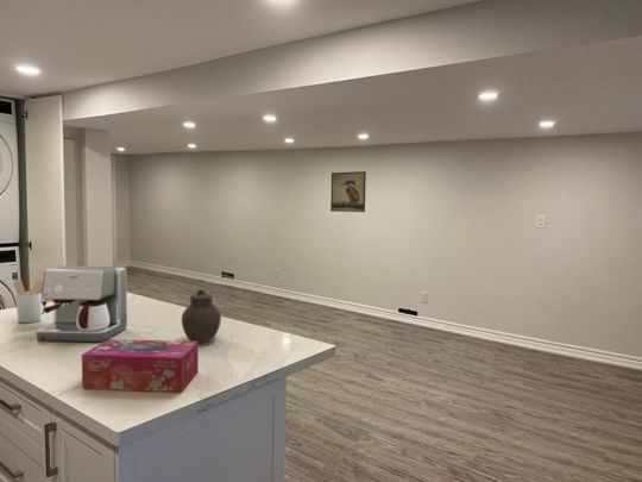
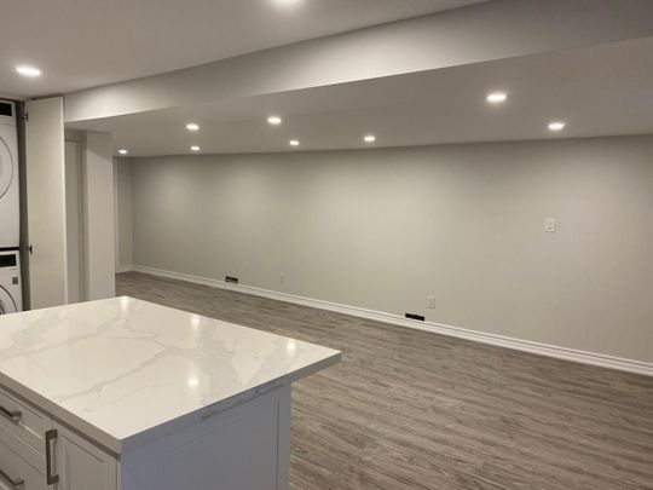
- coffee maker [36,264,128,343]
- utensil holder [12,277,43,324]
- jar [181,289,222,344]
- tissue box [81,338,200,393]
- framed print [329,170,367,213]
